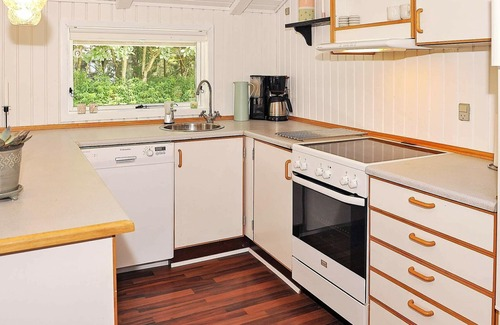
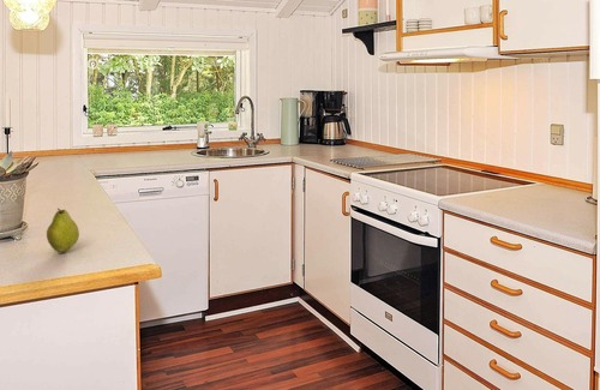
+ fruit [46,208,80,253]
